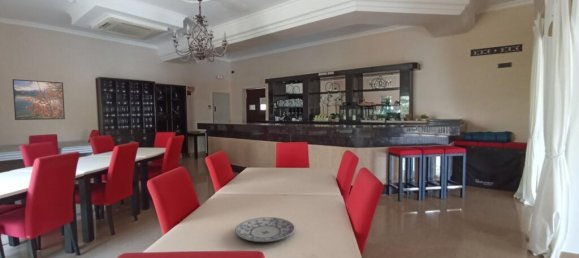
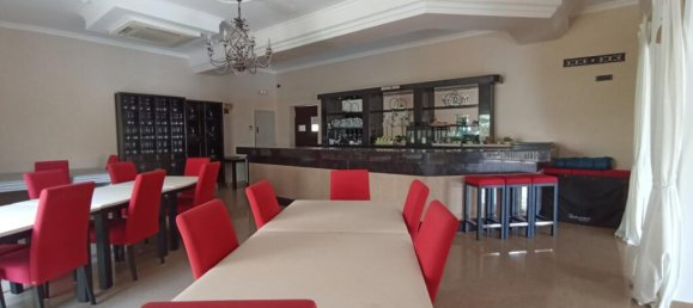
- plate [234,216,296,243]
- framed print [11,78,66,121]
